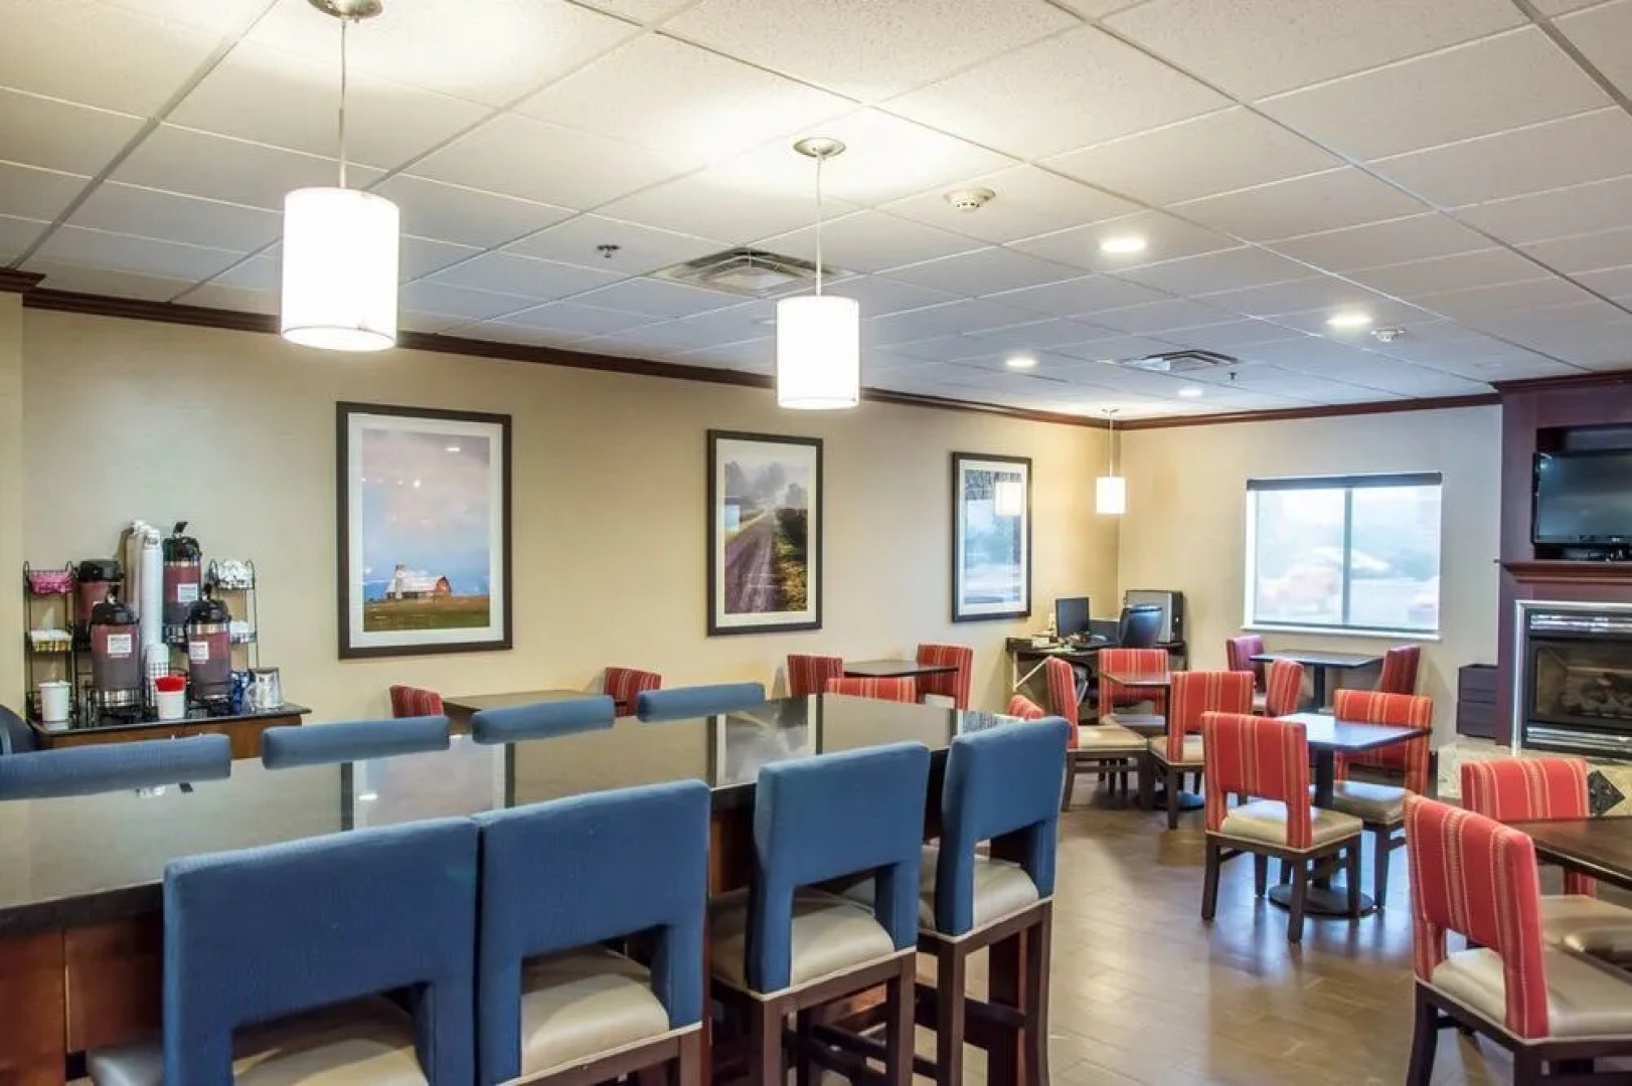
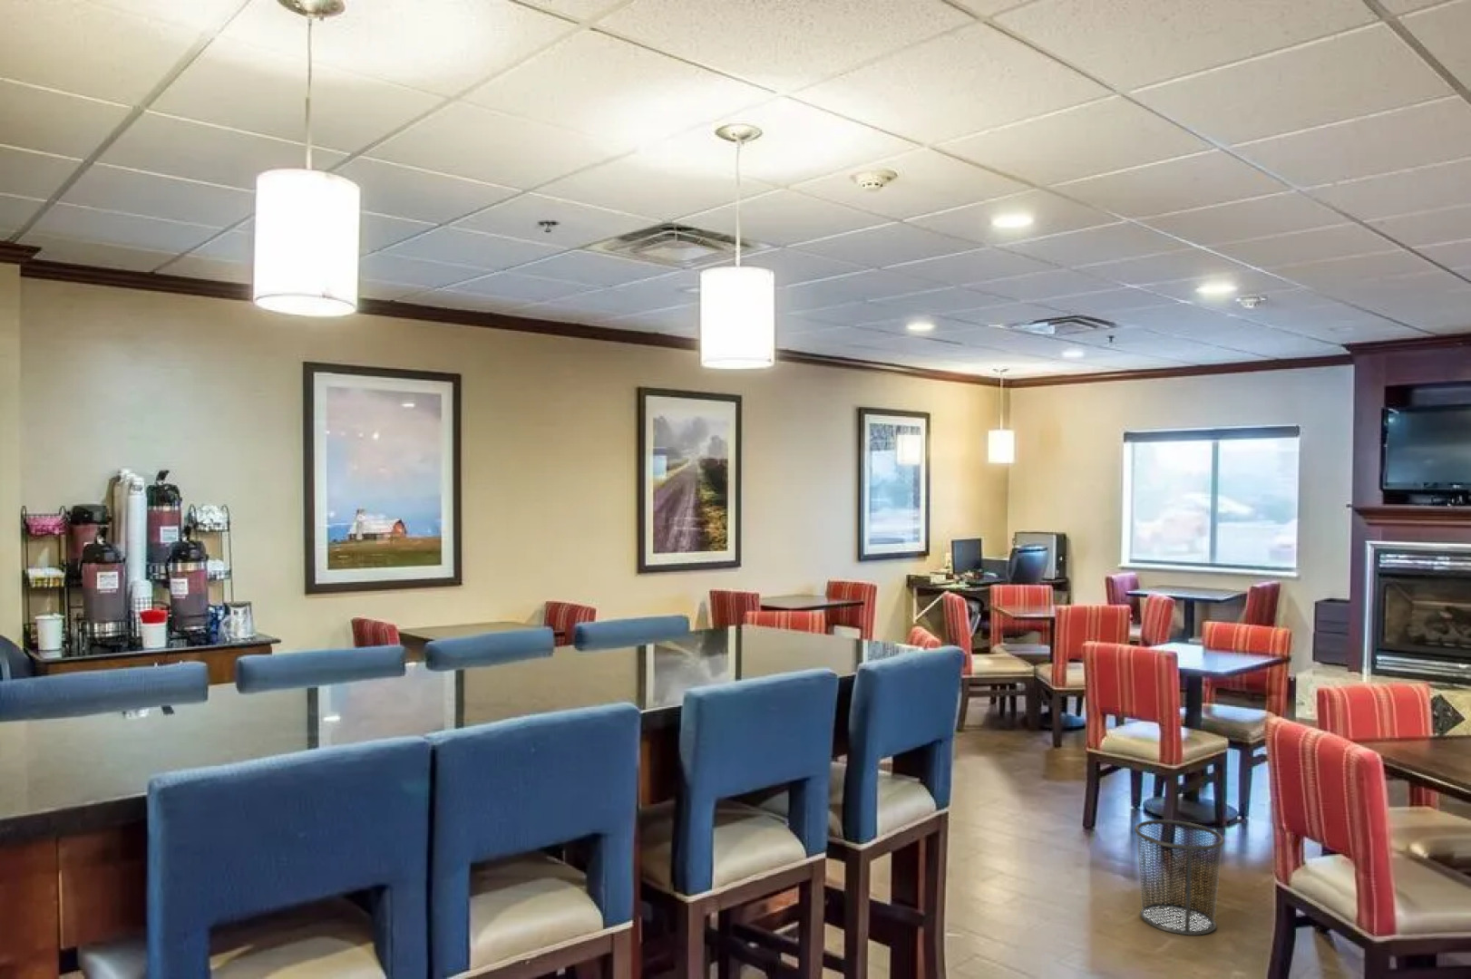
+ waste bin [1133,818,1225,936]
